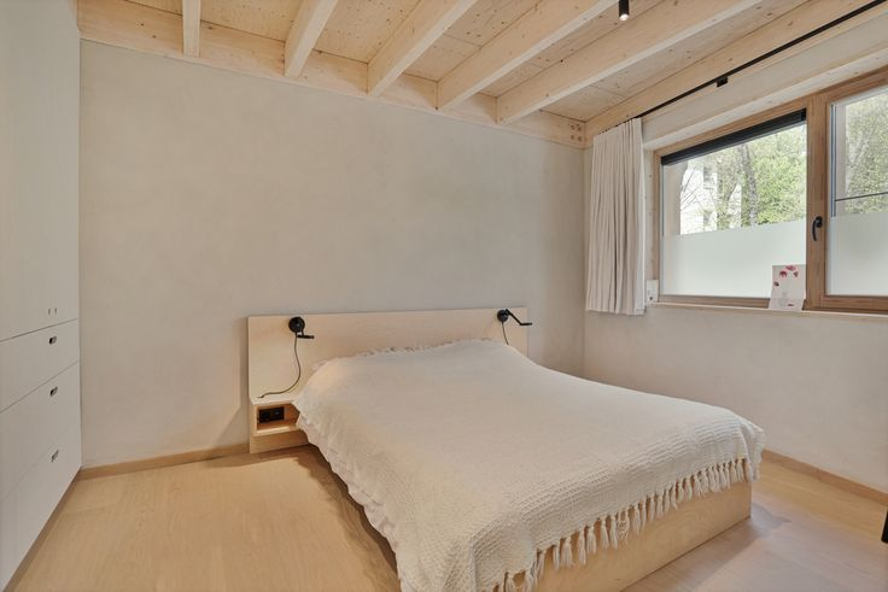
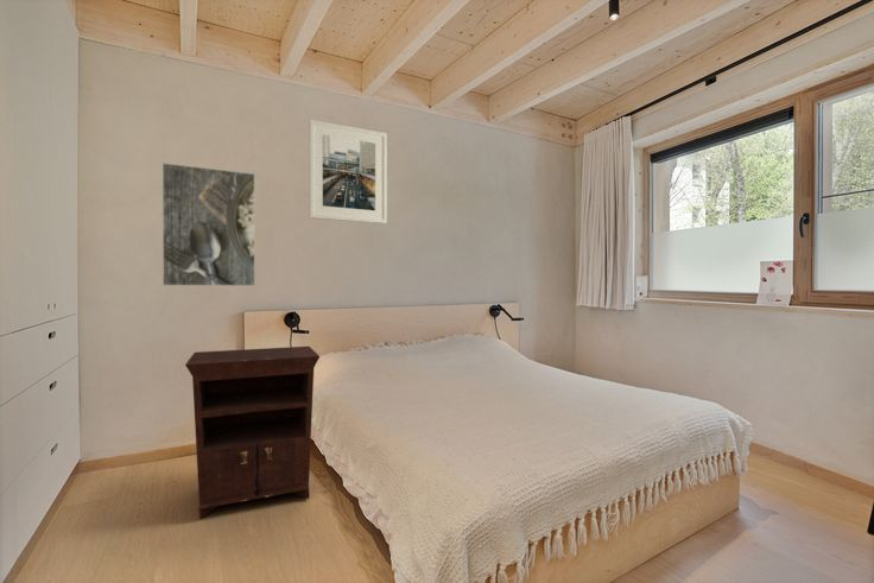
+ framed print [162,161,256,287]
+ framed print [308,119,388,224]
+ nightstand [184,346,321,520]
